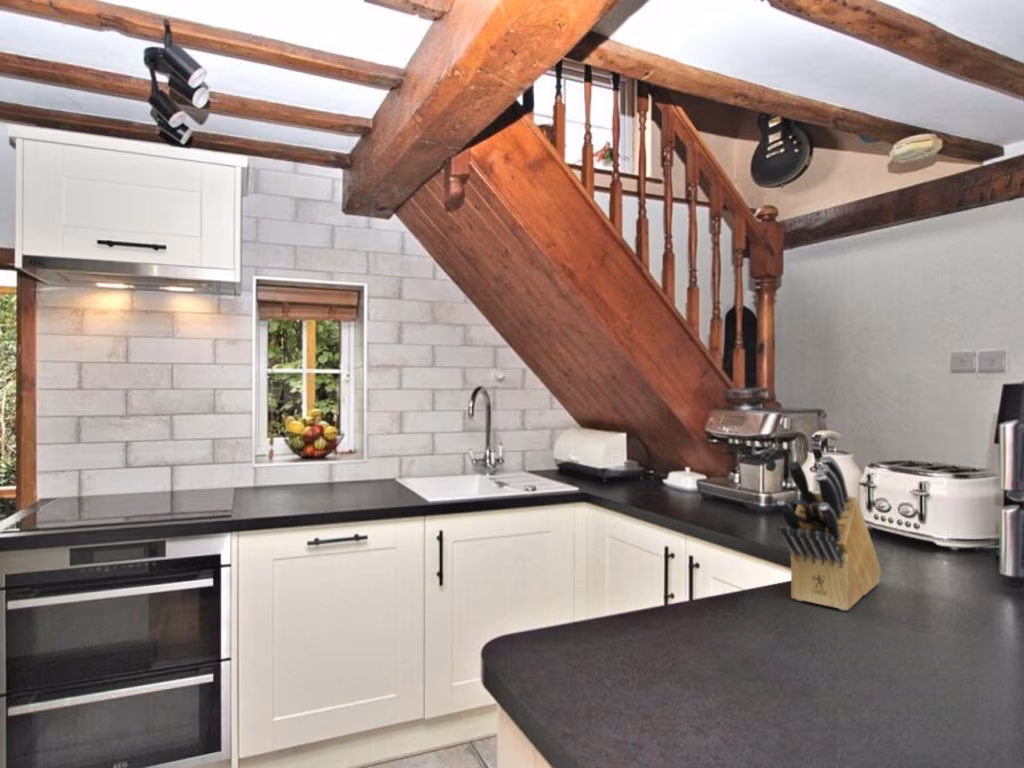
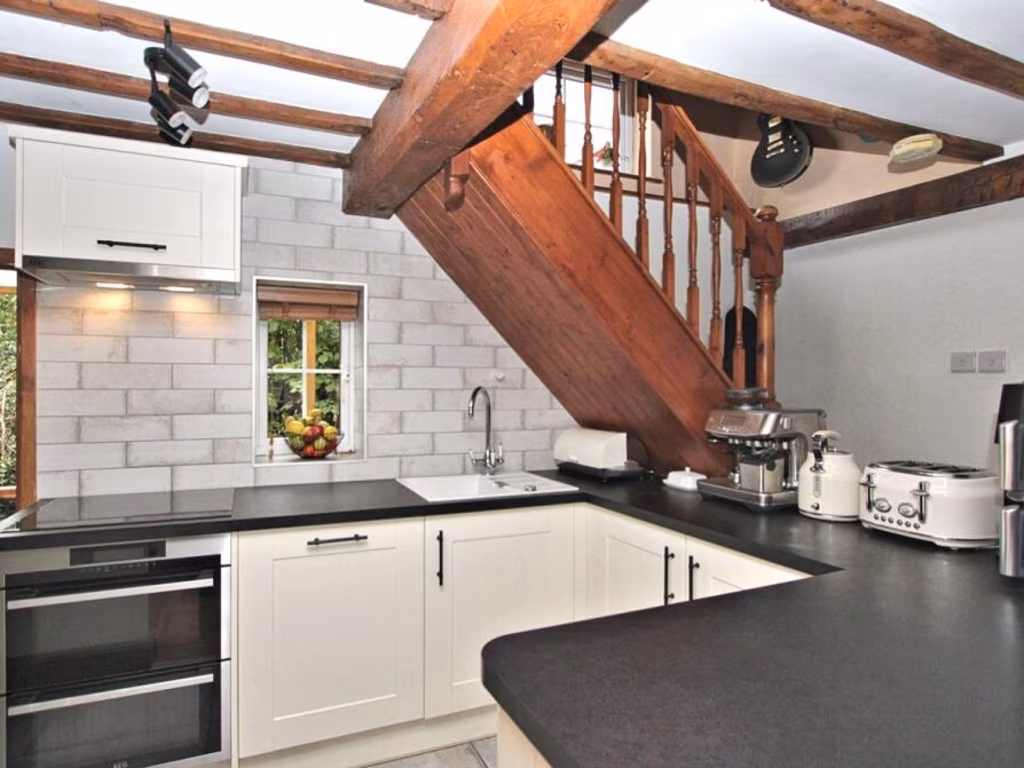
- knife block [776,454,882,612]
